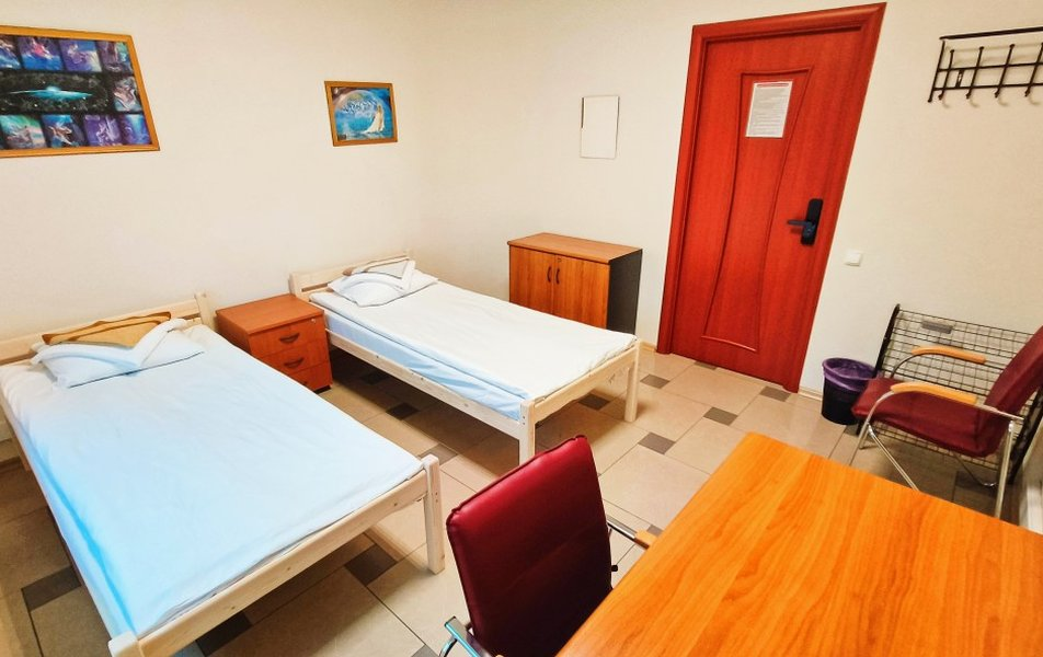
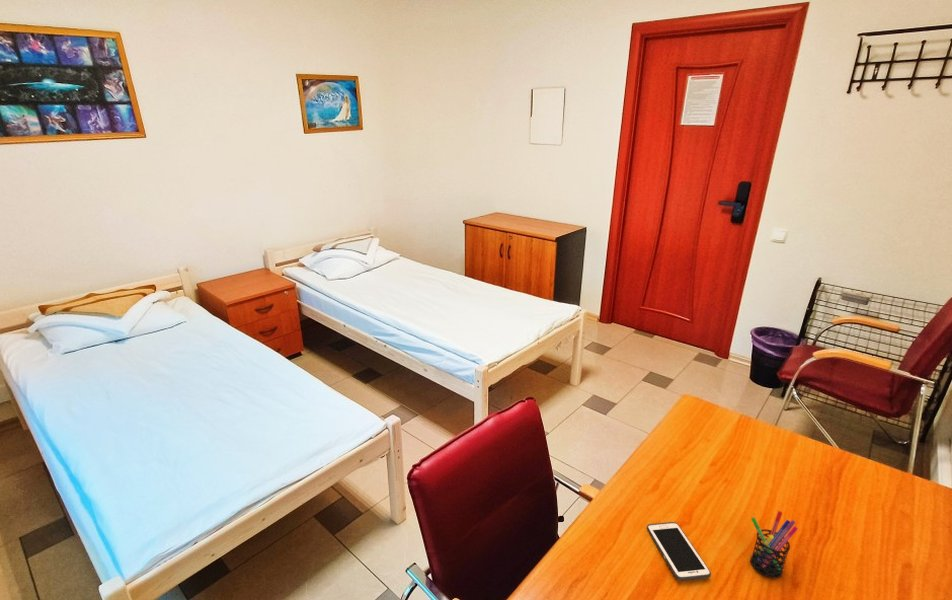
+ pen holder [749,510,799,579]
+ cell phone [646,521,712,582]
